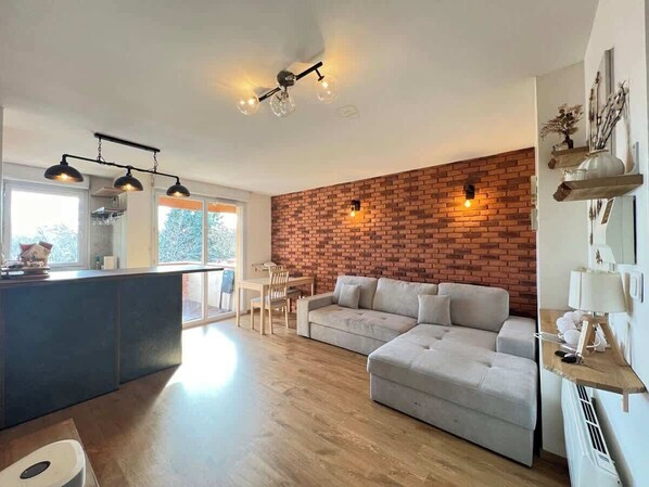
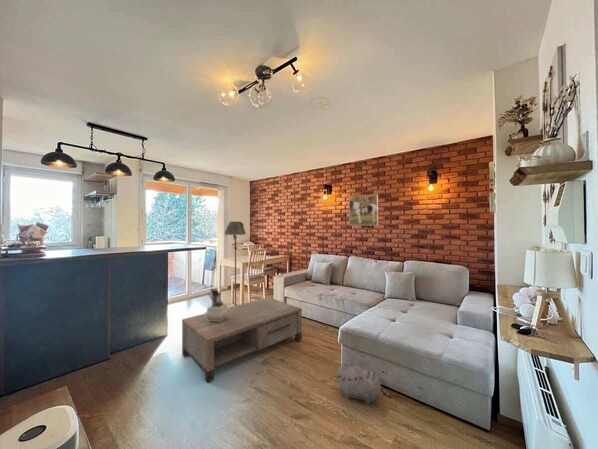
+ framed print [348,193,379,226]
+ coffee table [181,296,303,384]
+ floor lamp [224,221,247,306]
+ plush toy [336,364,392,405]
+ potted plant [204,288,230,322]
